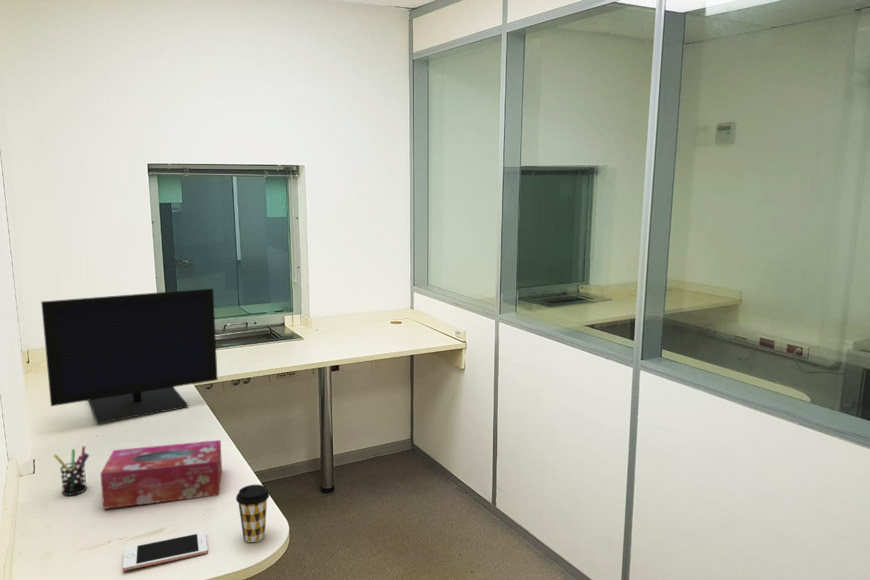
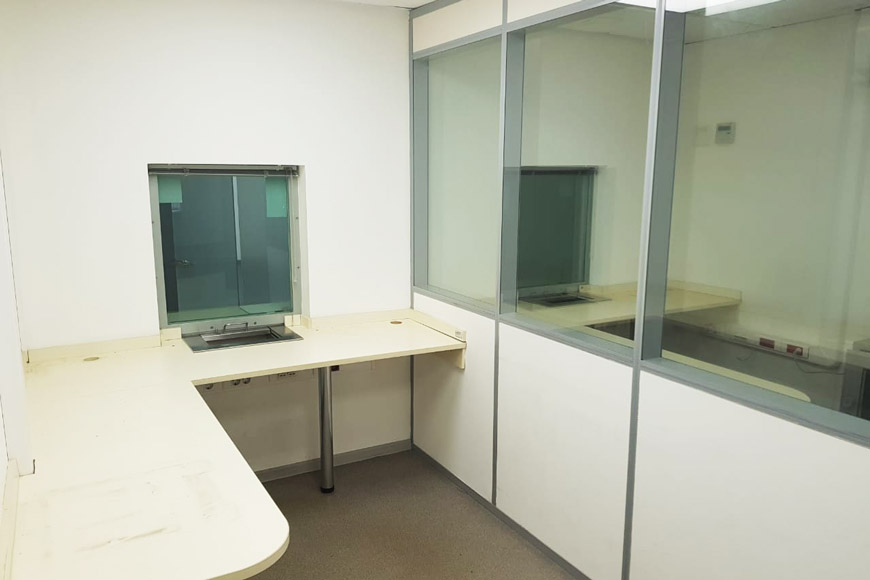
- coffee cup [235,484,270,543]
- pen holder [53,445,90,496]
- cell phone [122,531,209,572]
- tissue box [99,439,223,510]
- monitor [40,288,219,424]
